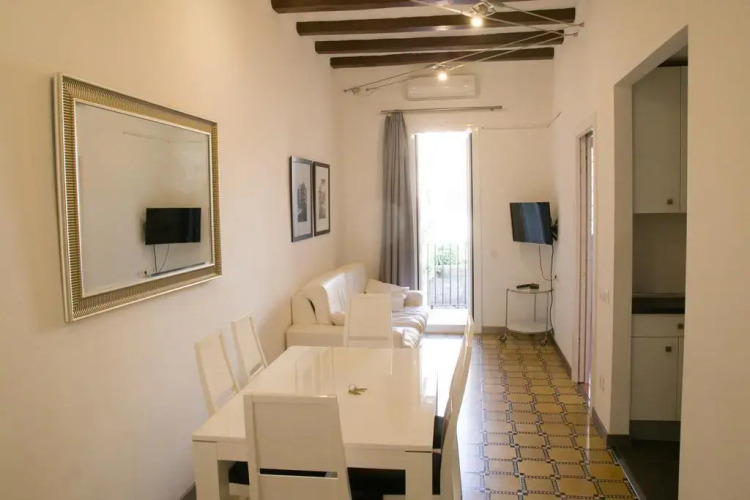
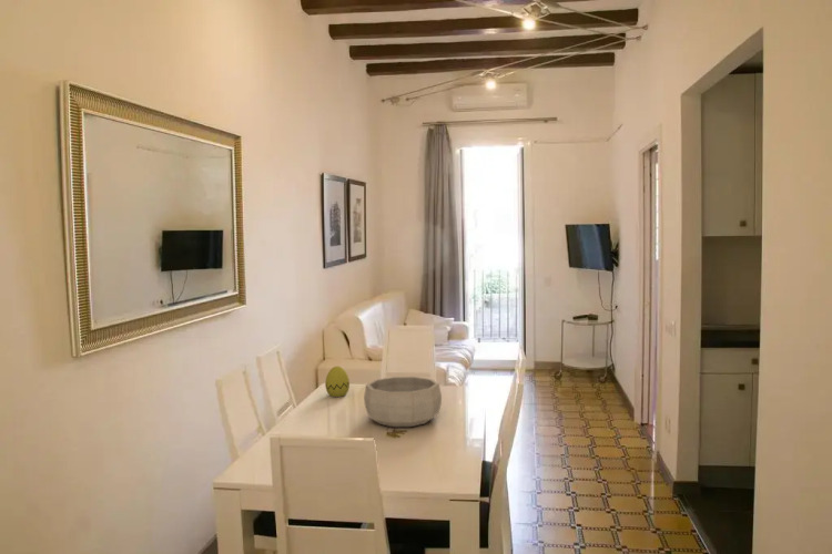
+ decorative bowl [363,376,443,428]
+ decorative egg [324,365,351,398]
